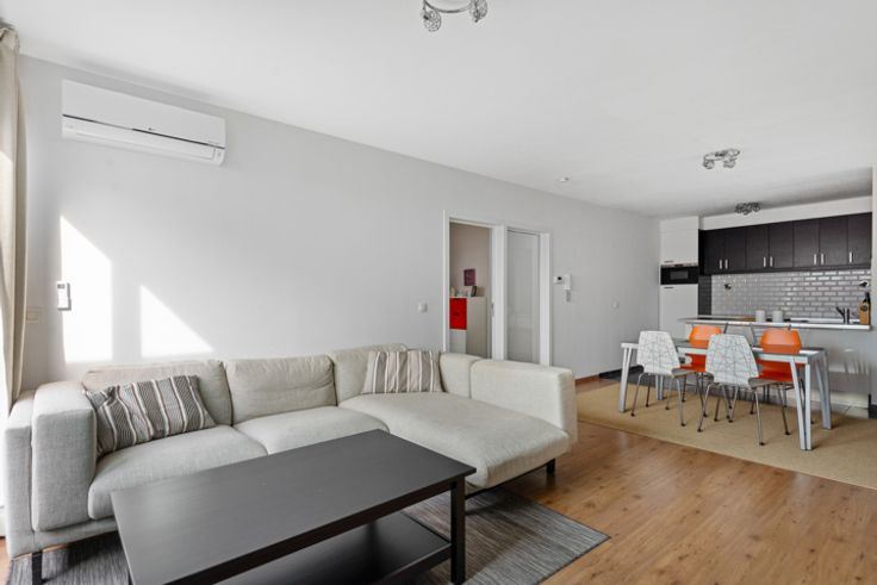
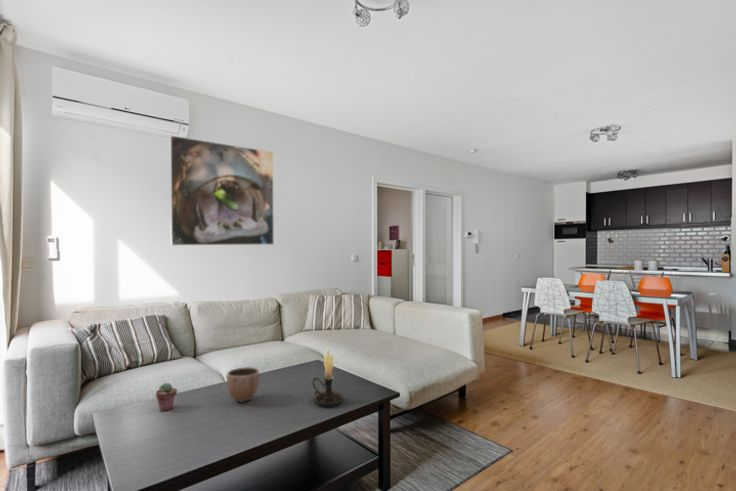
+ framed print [169,134,275,246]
+ decorative bowl [225,366,260,403]
+ candle holder [312,346,344,408]
+ potted succulent [155,382,178,412]
